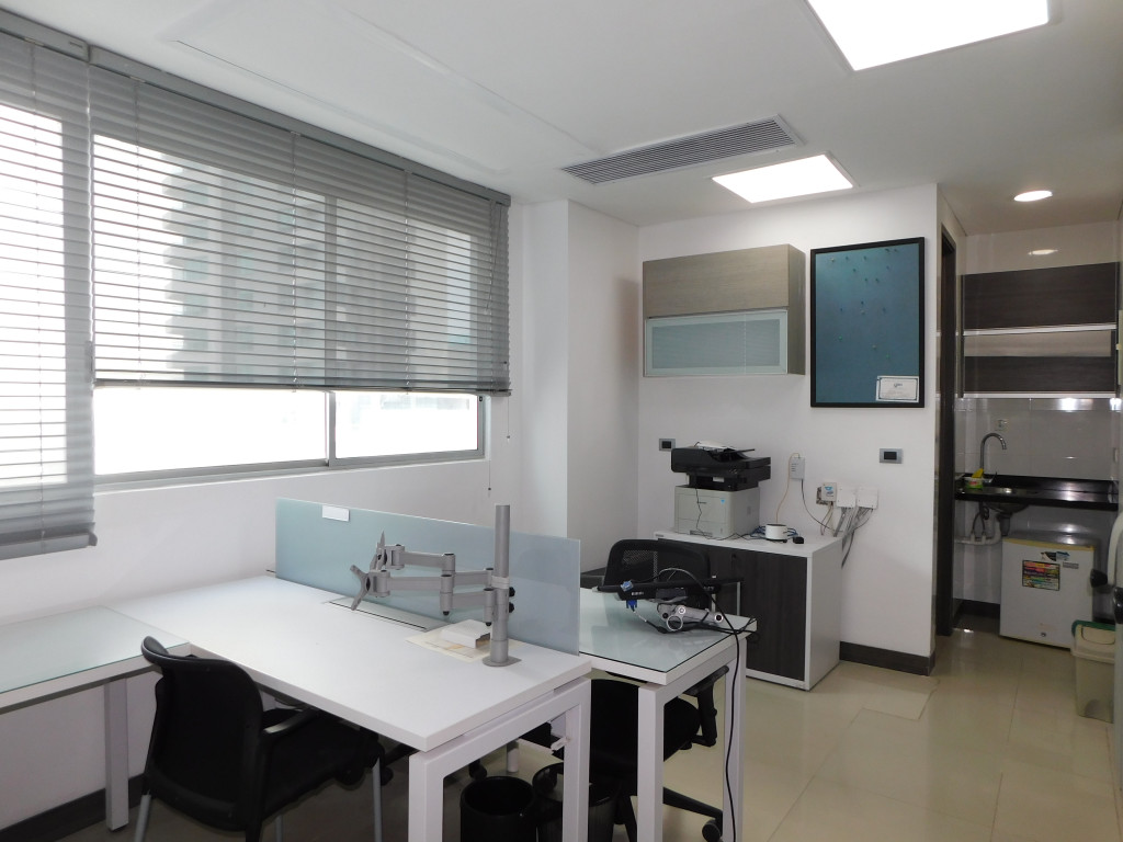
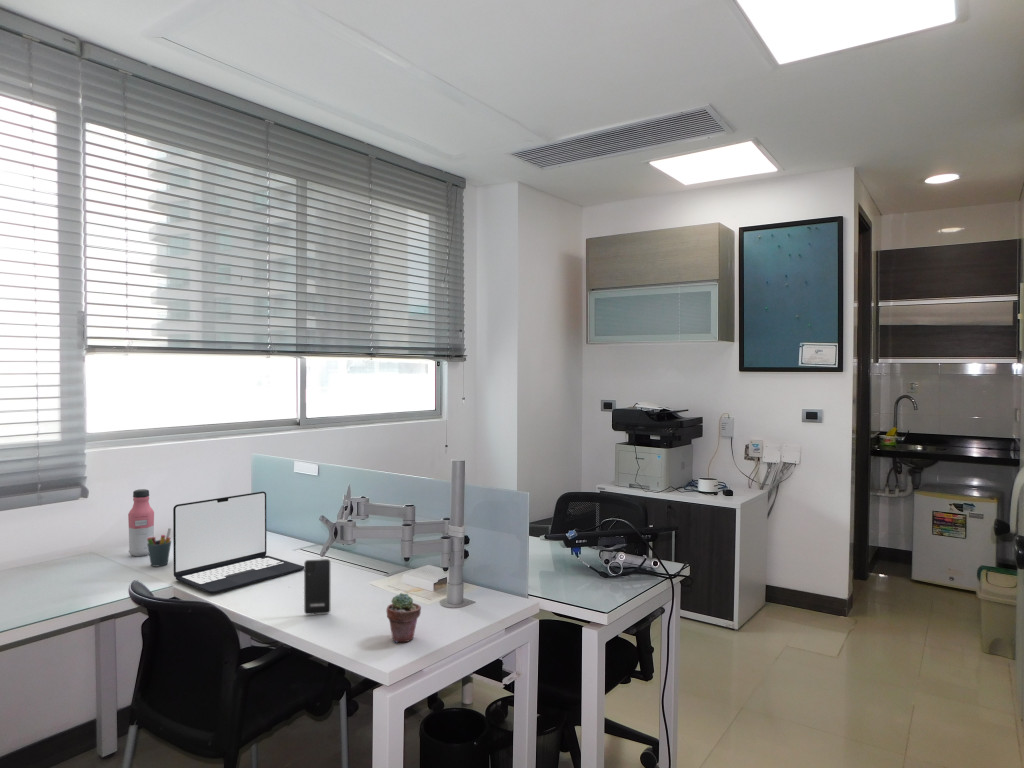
+ pen holder [147,527,172,568]
+ smartphone [303,558,331,615]
+ laptop [172,491,304,594]
+ water bottle [127,488,155,557]
+ potted succulent [386,592,422,643]
